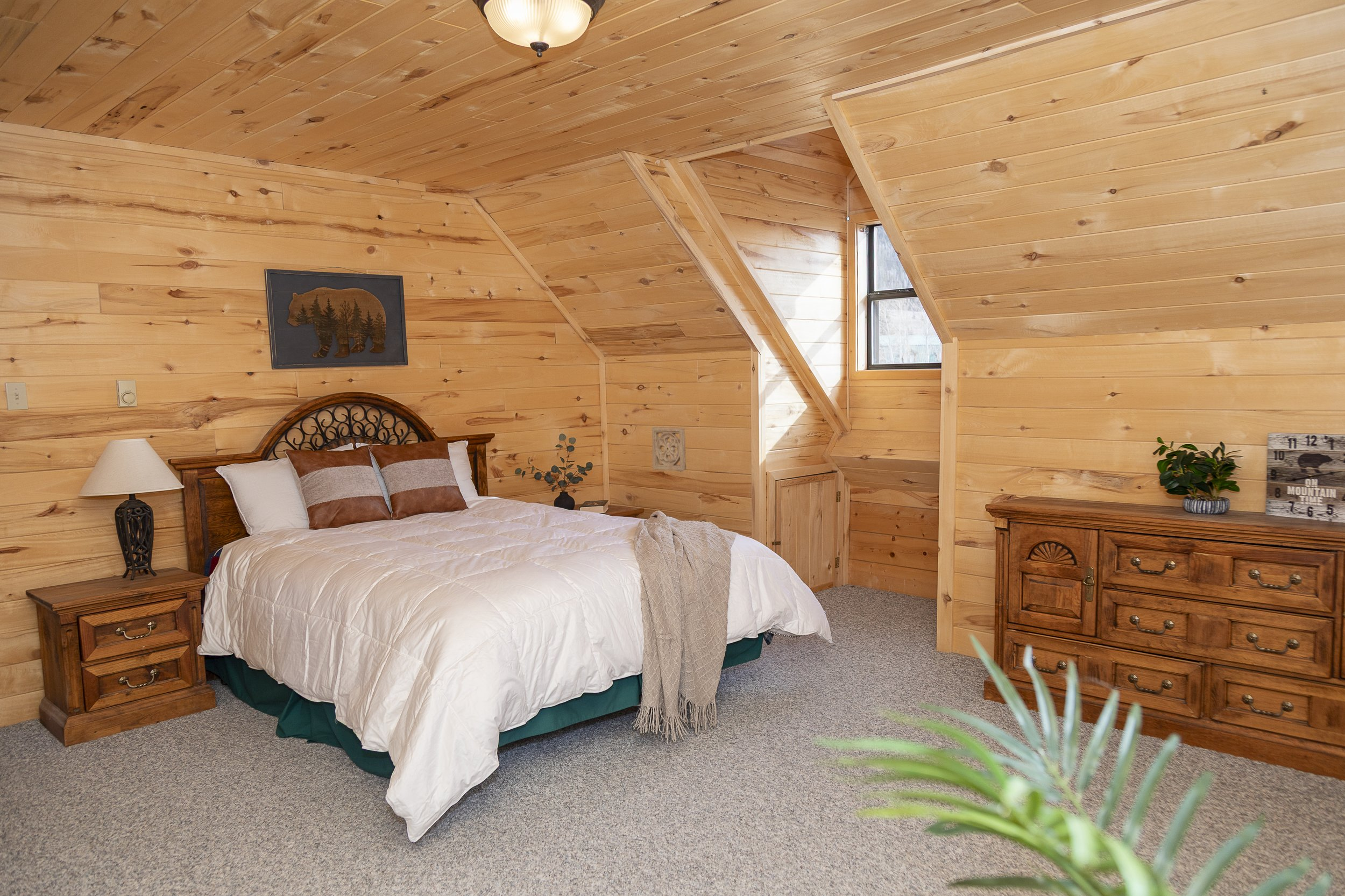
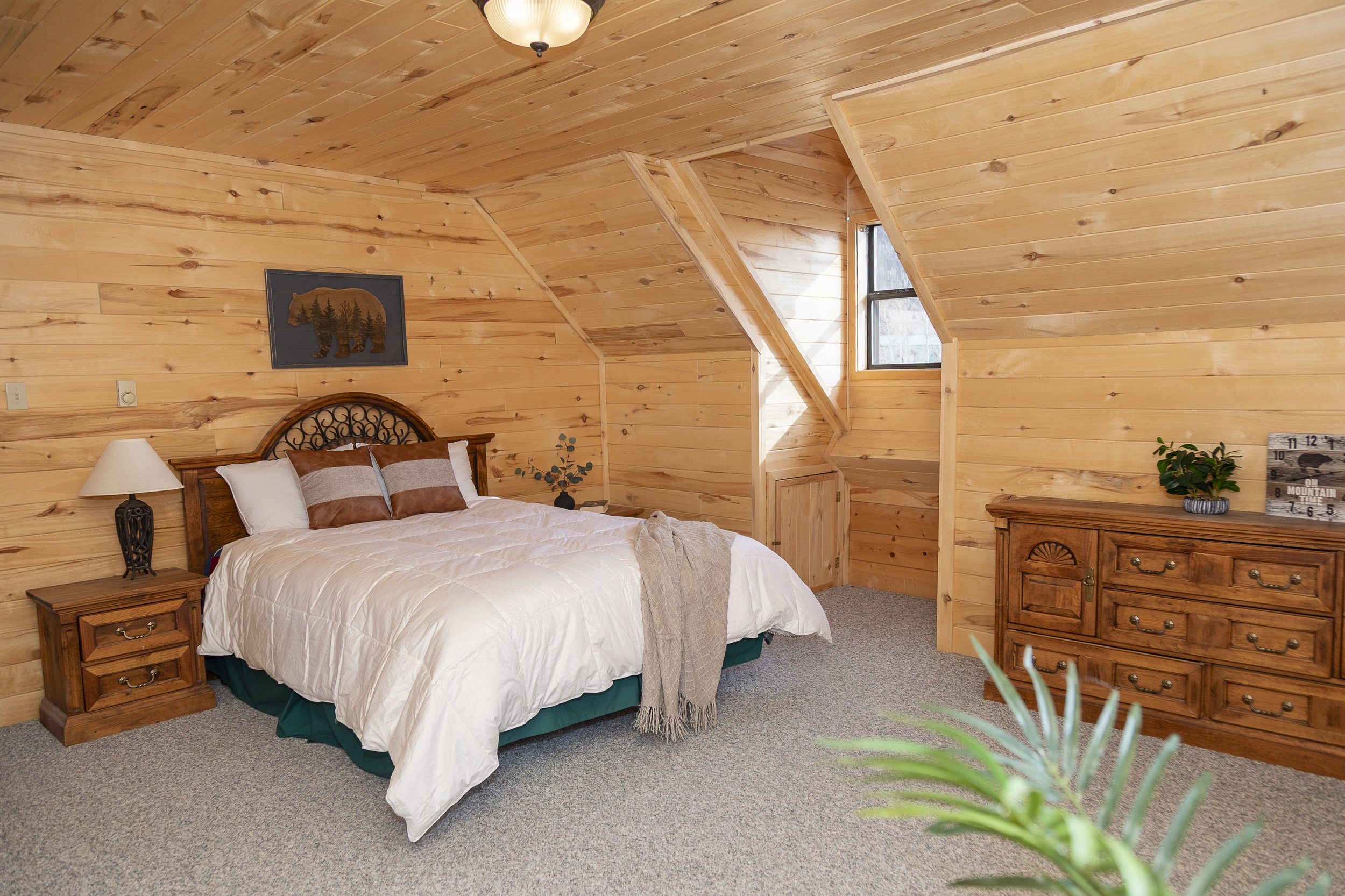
- wall ornament [652,426,686,472]
